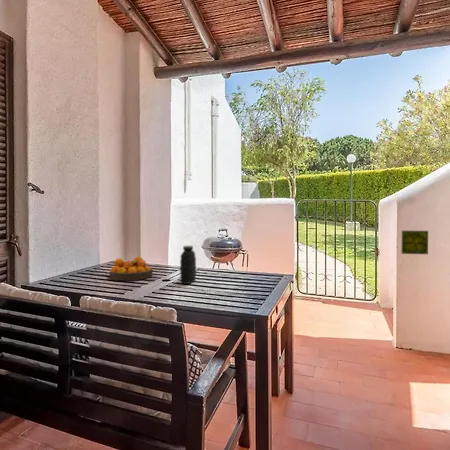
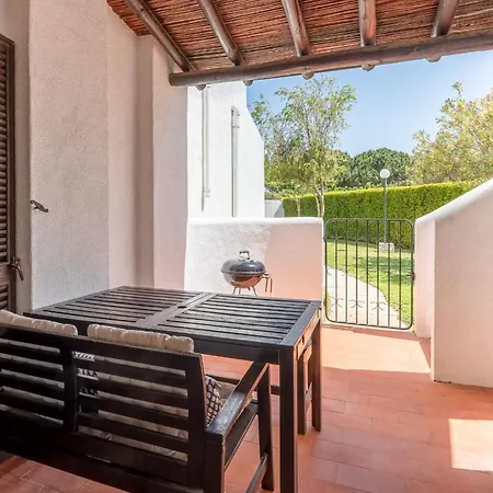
- fruit bowl [108,256,154,281]
- decorative tile [400,230,429,255]
- water jug [179,245,197,285]
